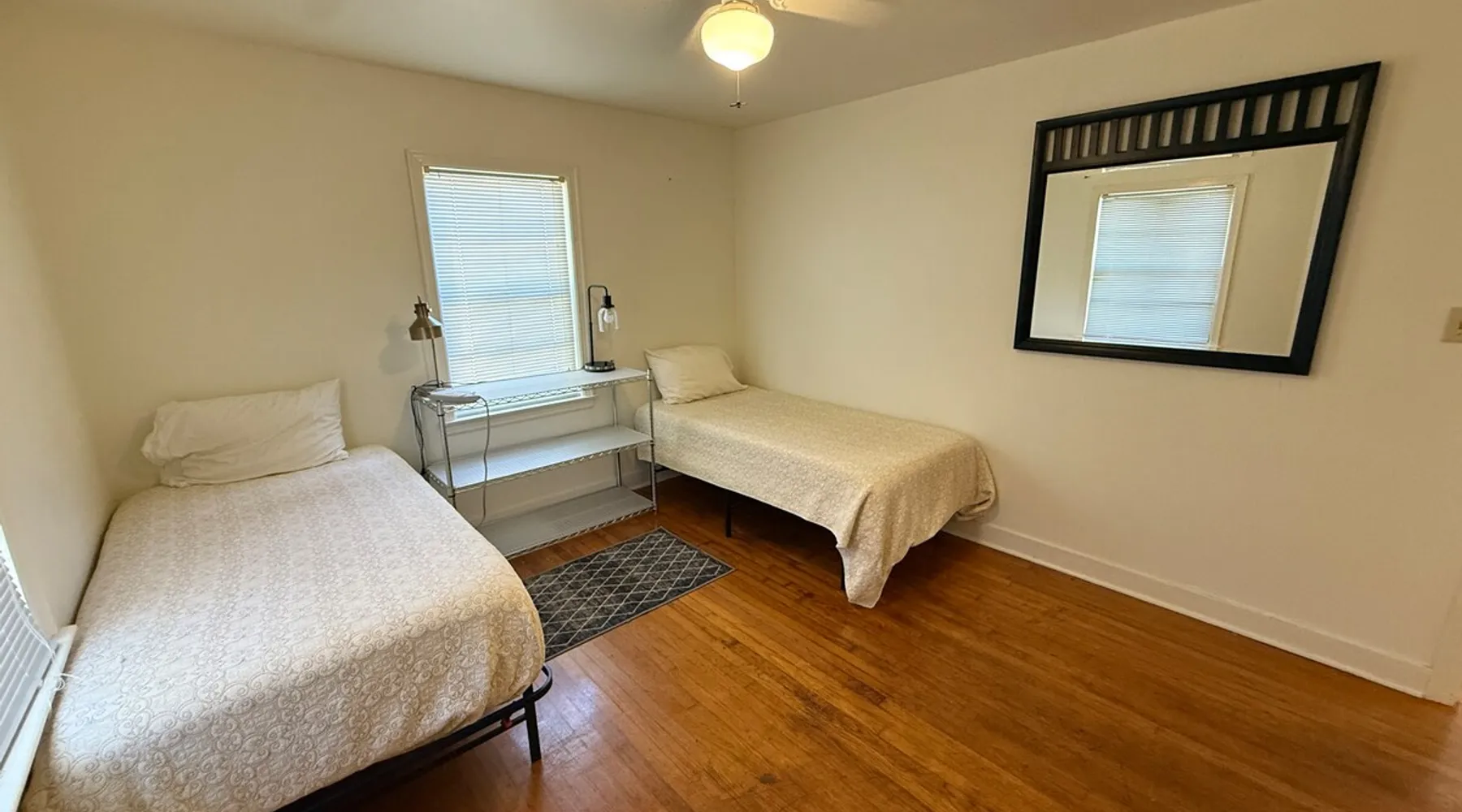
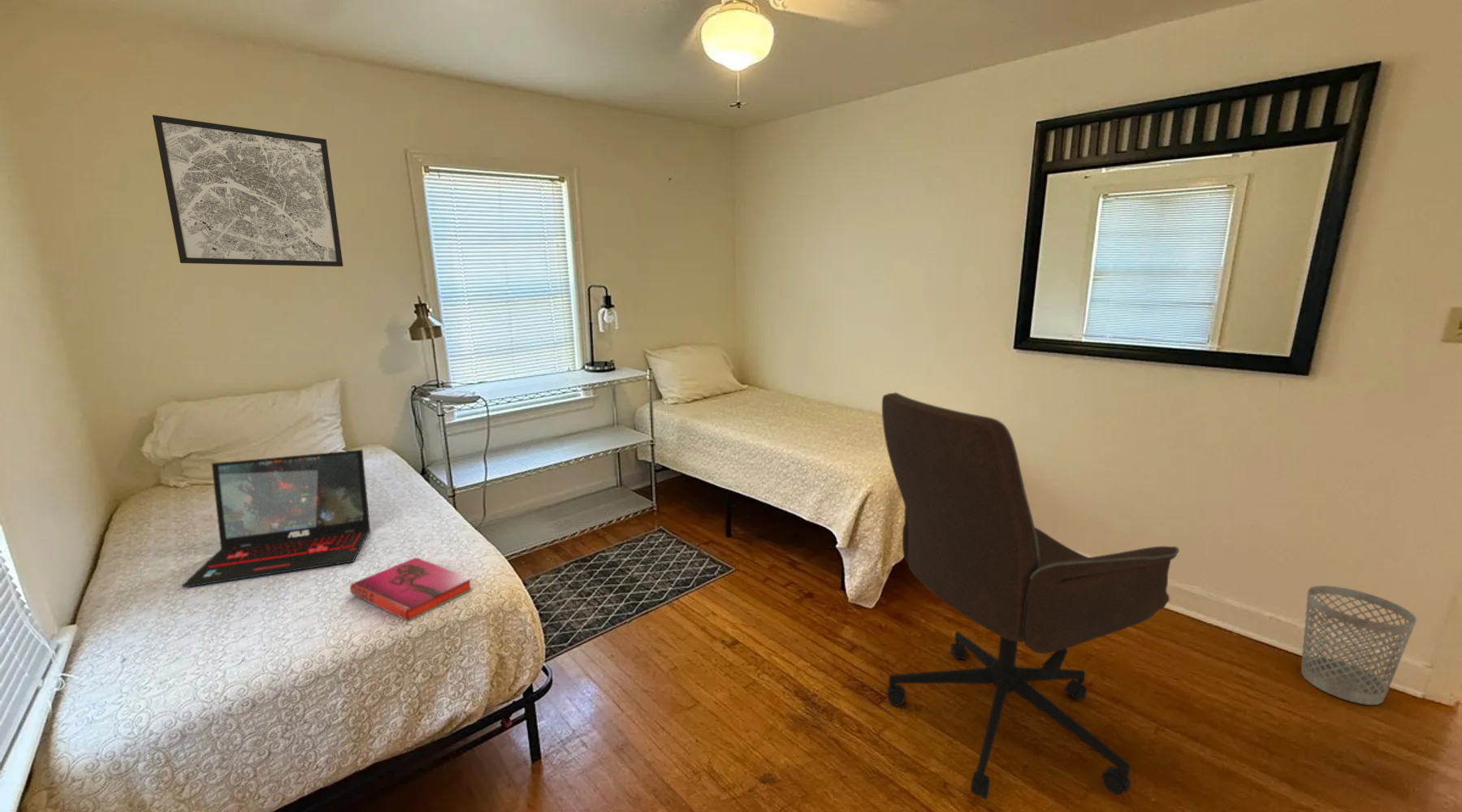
+ office chair [881,391,1180,800]
+ wall art [152,114,344,267]
+ laptop [181,449,371,588]
+ hardback book [349,557,474,623]
+ wastebasket [1300,585,1417,706]
